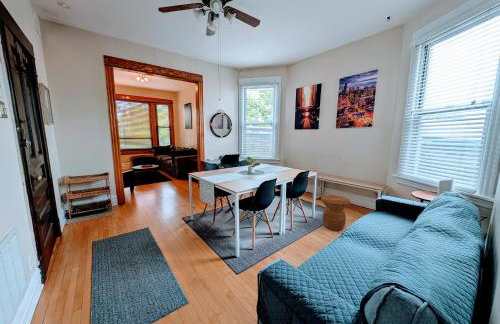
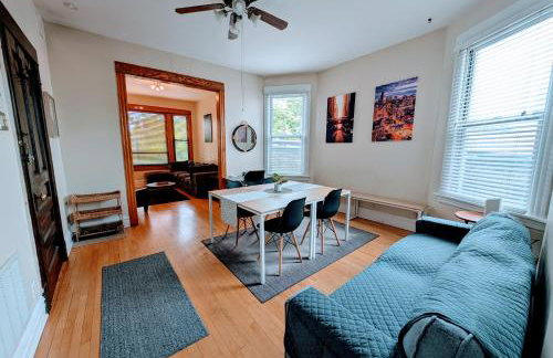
- side table [320,194,352,231]
